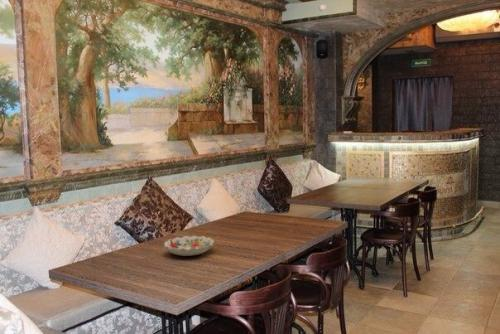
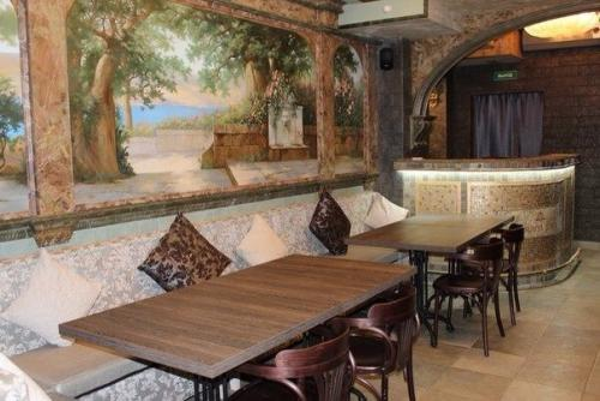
- decorative bowl [163,235,215,257]
